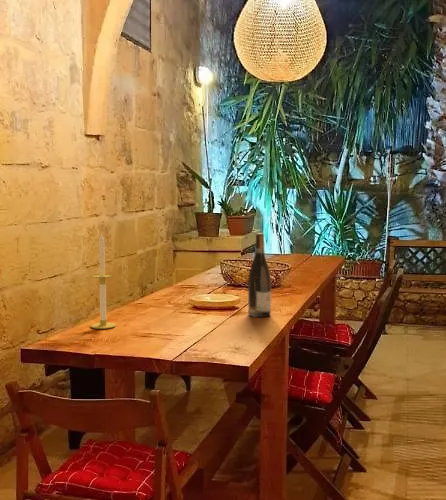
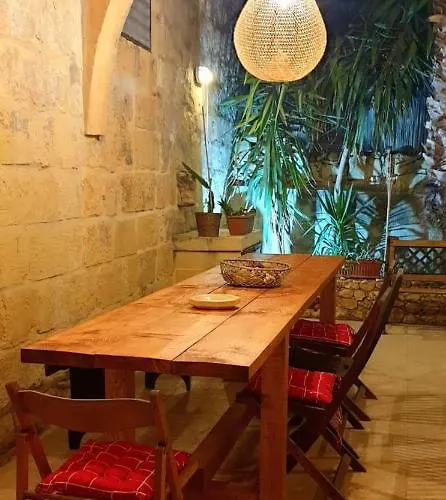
- candle [90,232,117,330]
- wine bottle [247,232,272,318]
